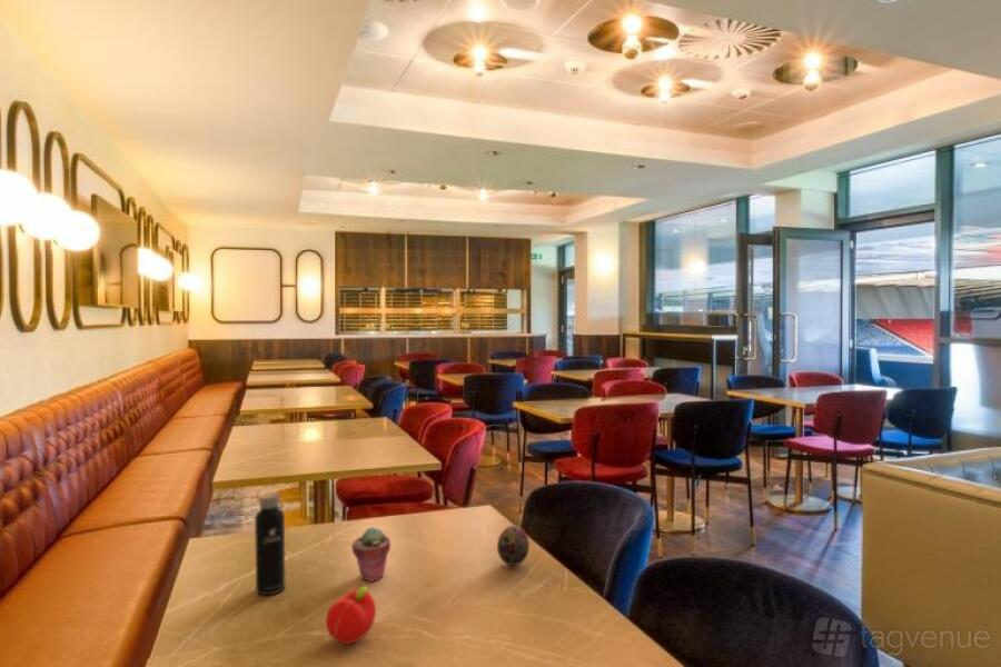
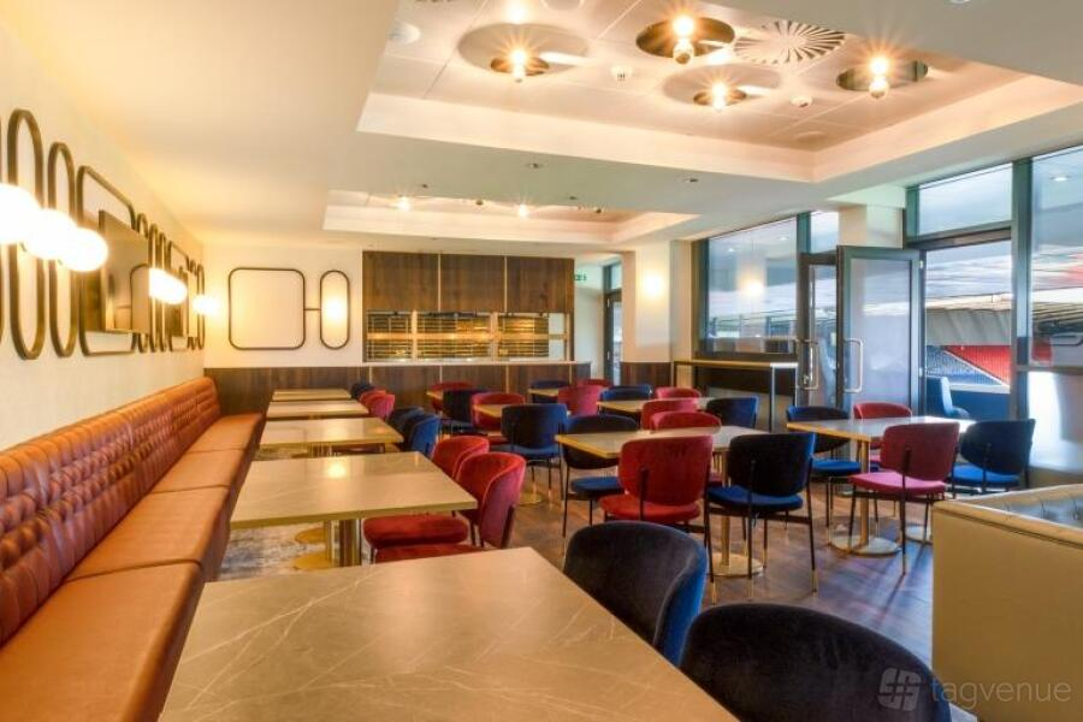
- water bottle [254,485,286,596]
- fruit [325,586,377,645]
- potted succulent [350,526,392,583]
- decorative egg [496,525,531,567]
